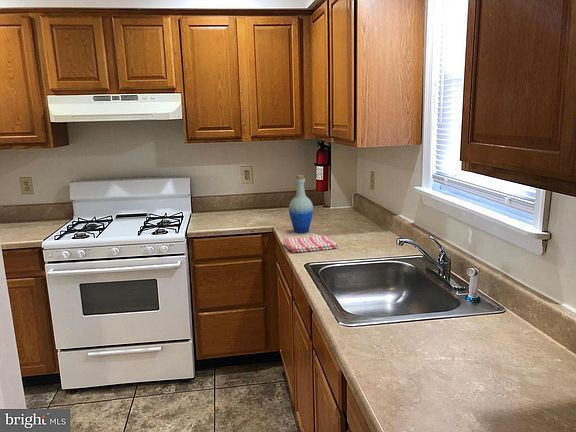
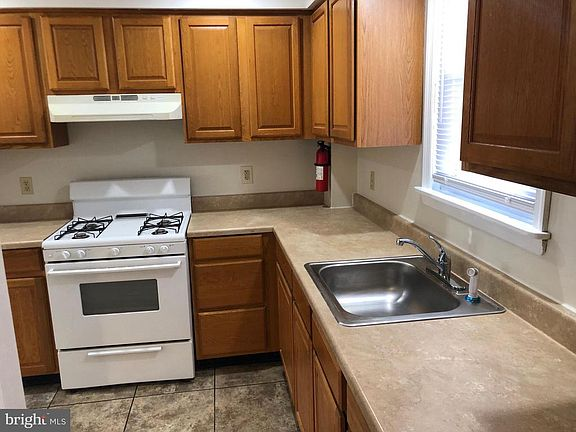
- dish towel [282,235,340,253]
- bottle [288,174,314,234]
